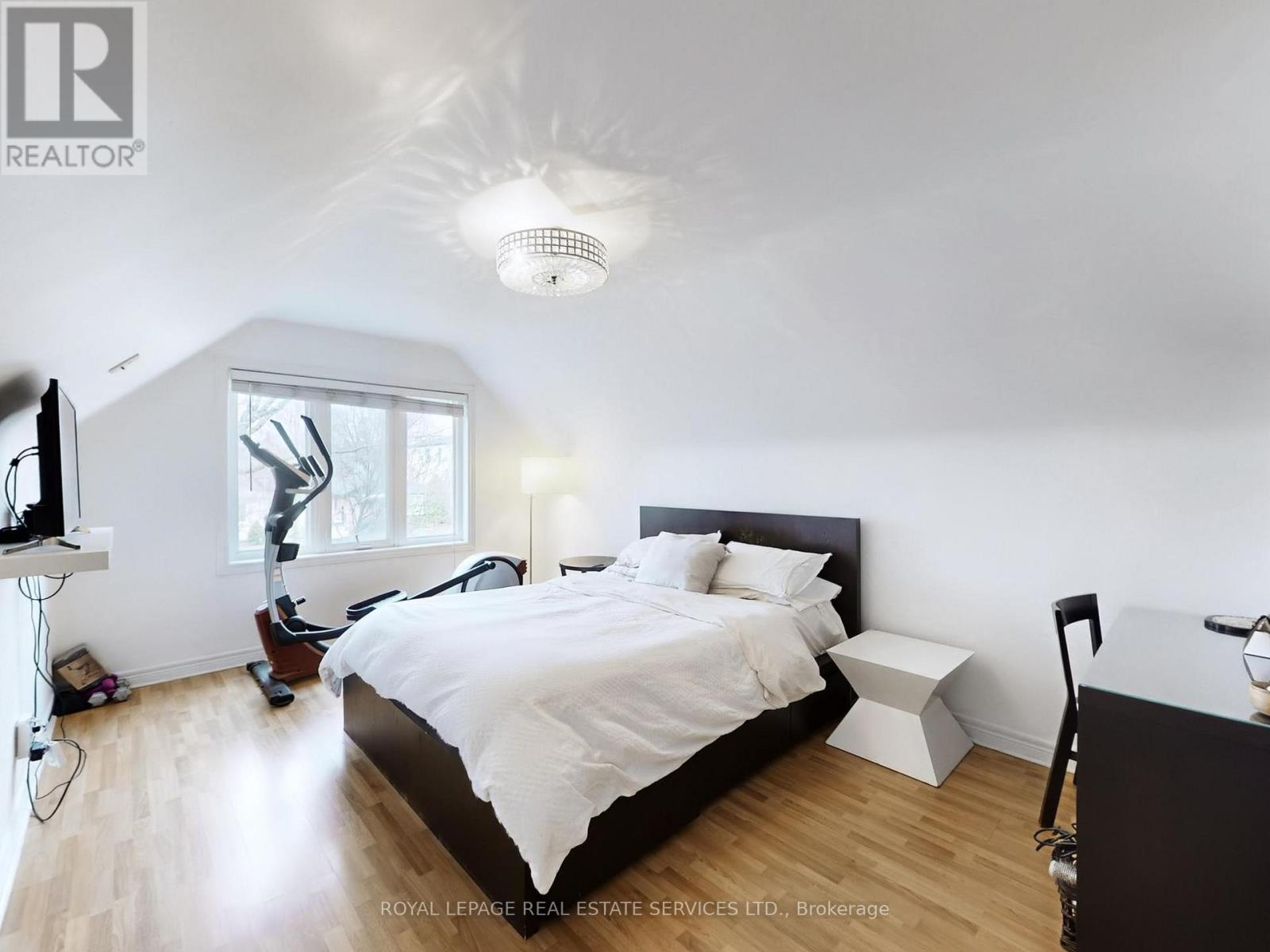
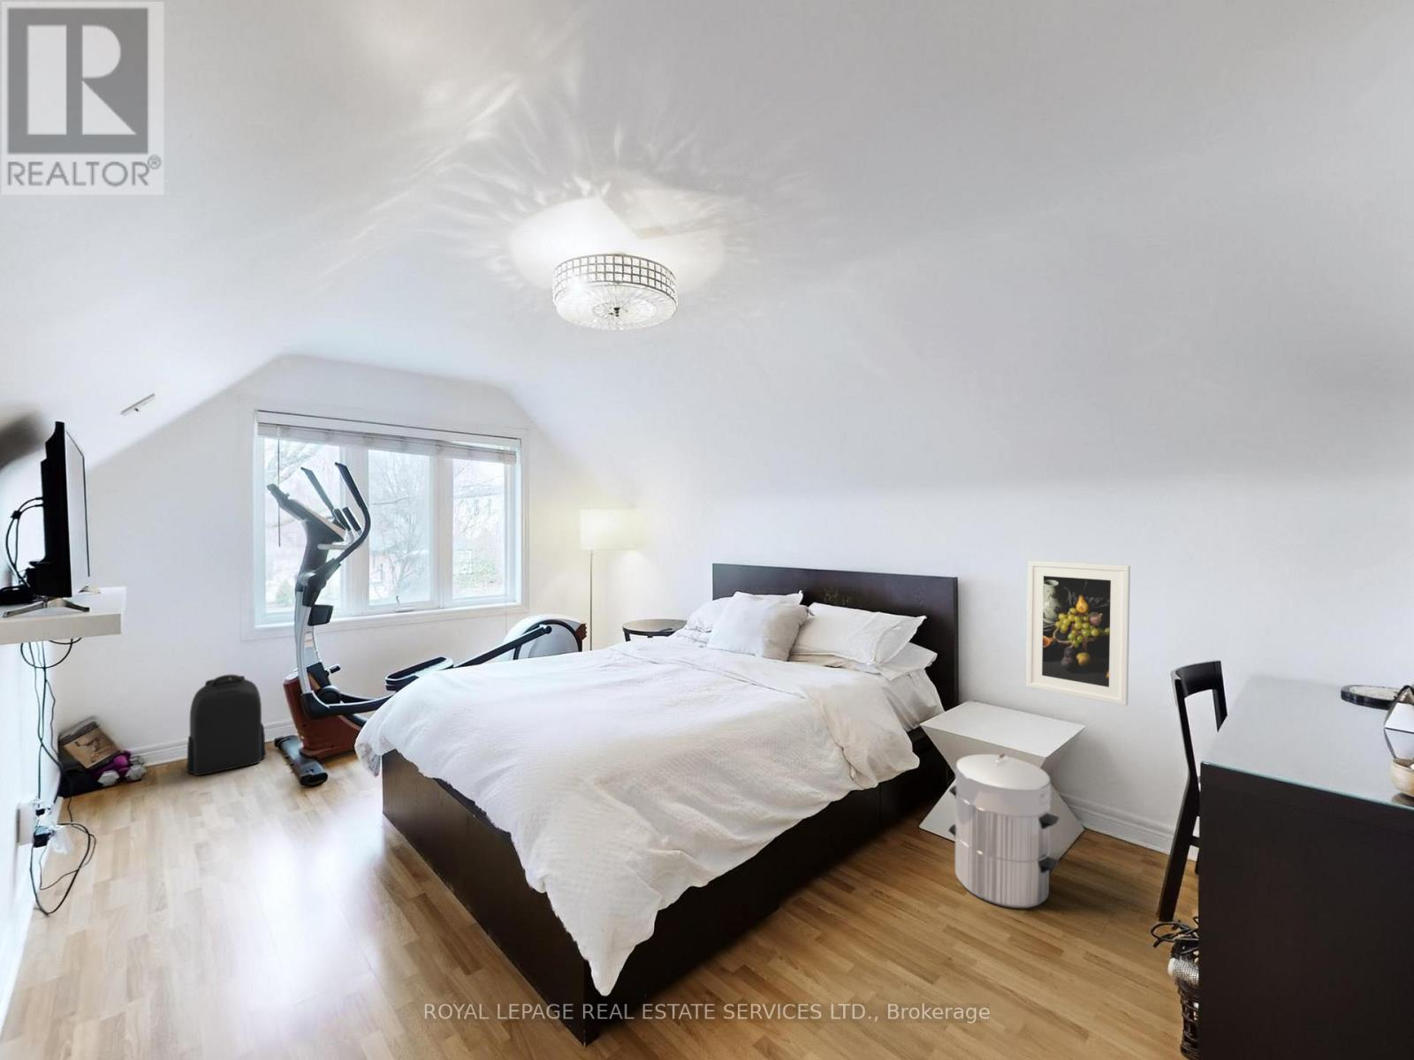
+ backpack [186,674,267,776]
+ waste bin [947,753,1060,909]
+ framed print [1025,560,1131,707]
